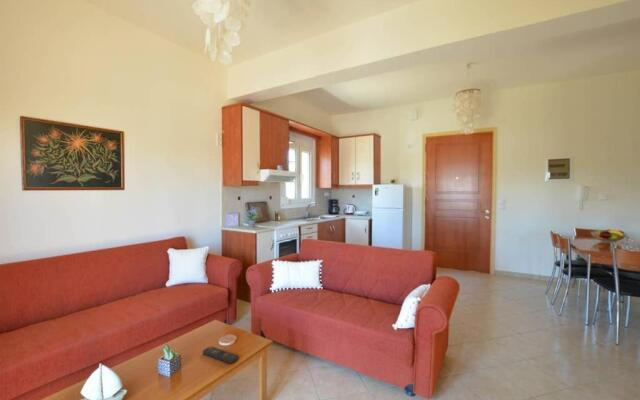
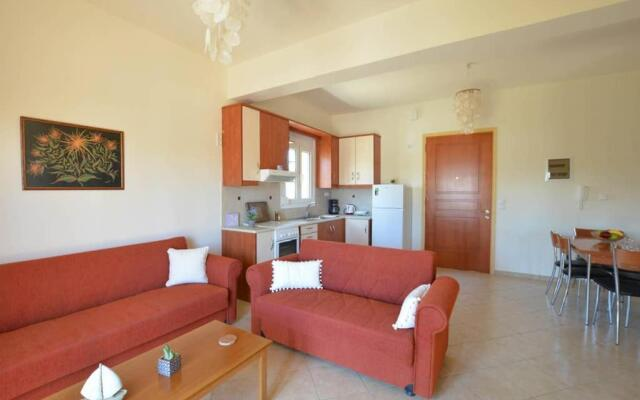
- remote control [202,346,240,364]
